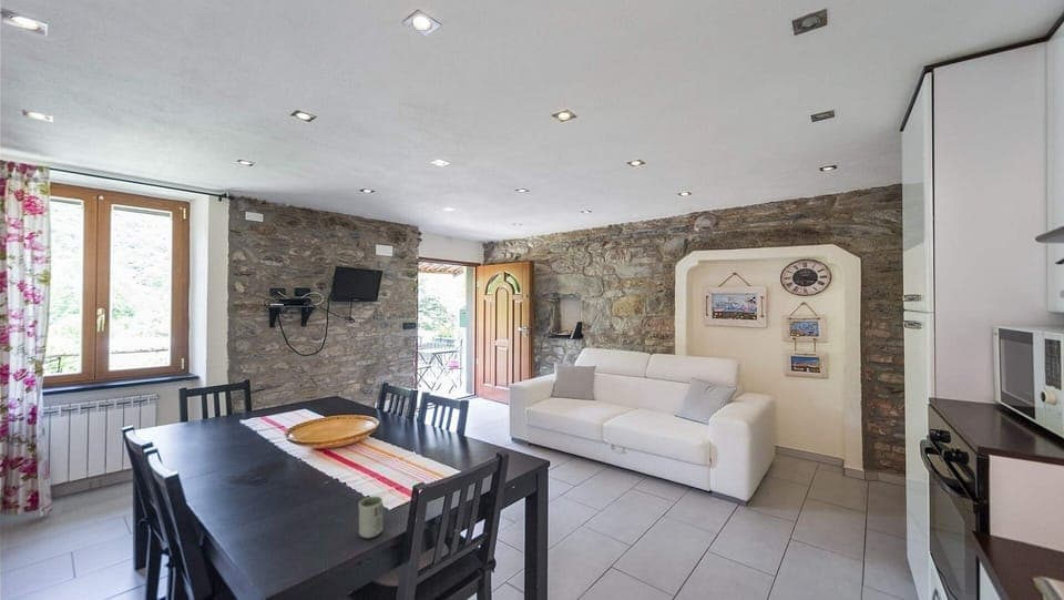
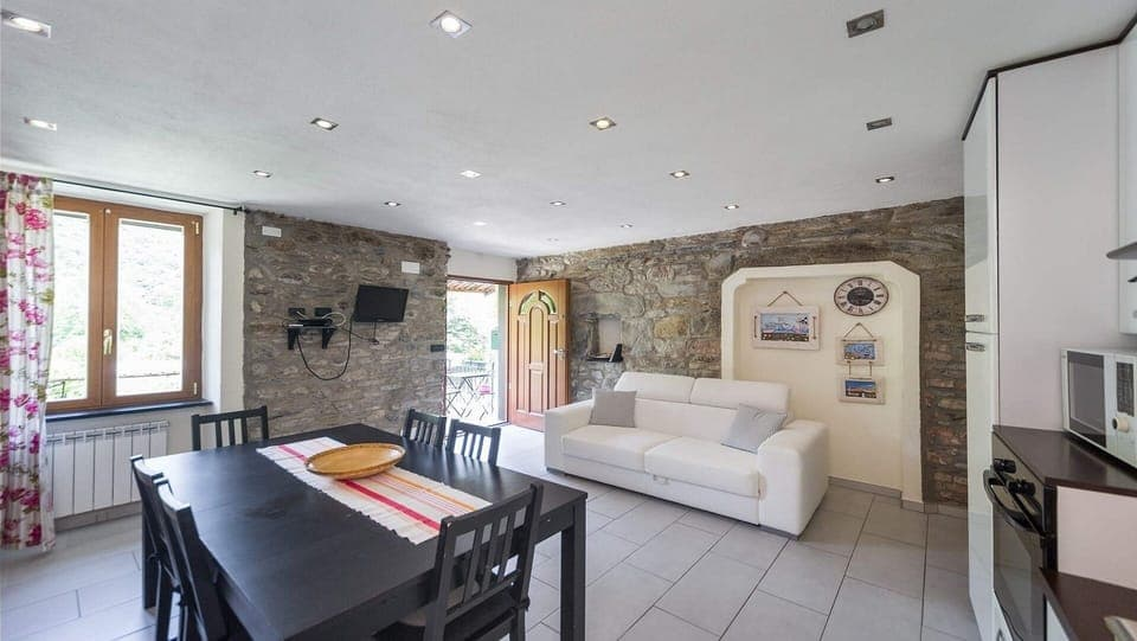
- cup [358,496,383,539]
